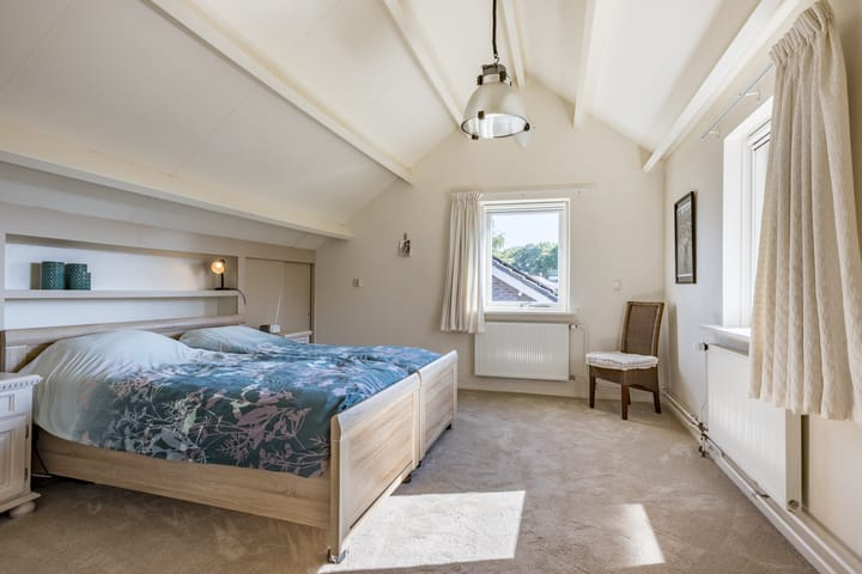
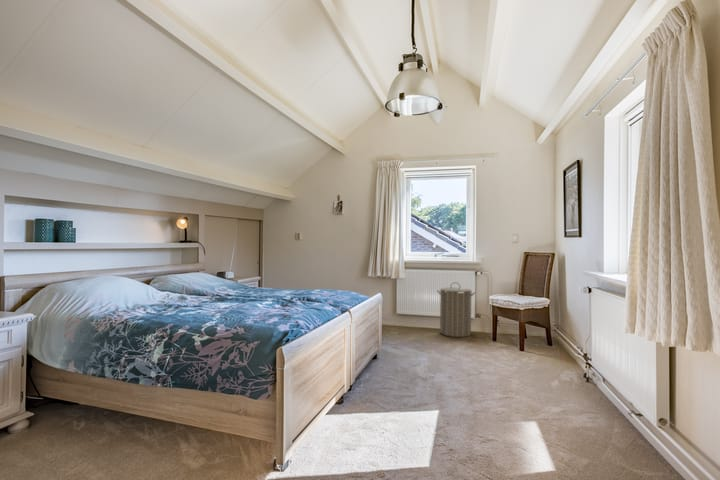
+ laundry hamper [436,281,476,338]
